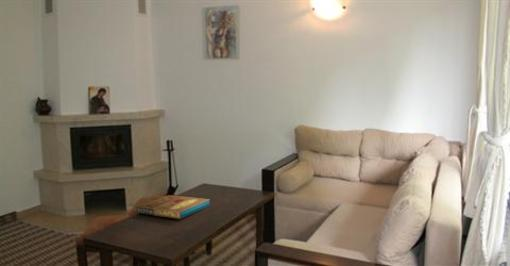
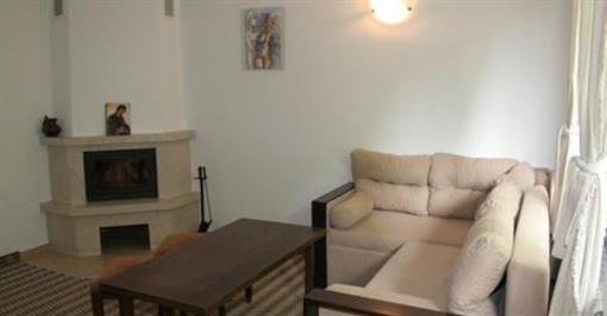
- pizza box [136,194,211,220]
